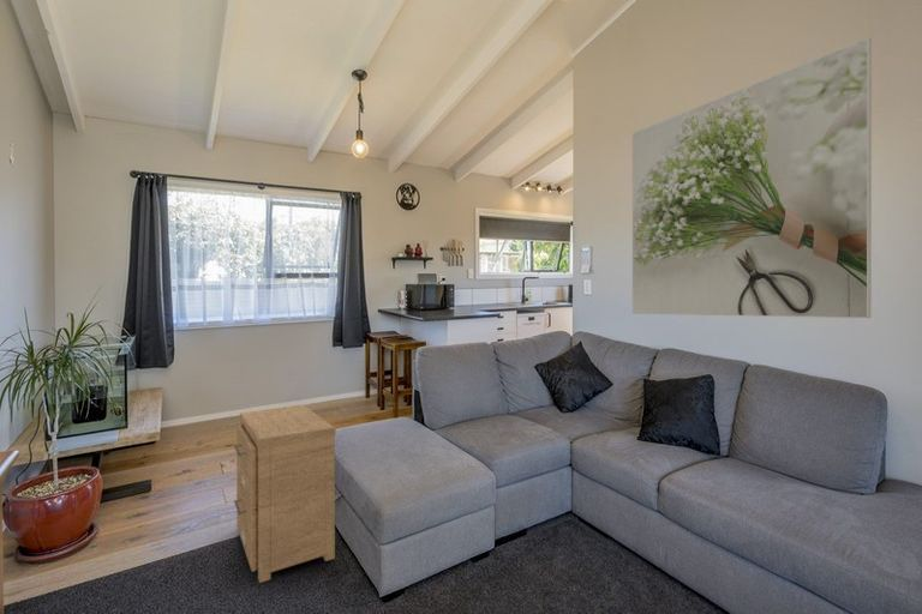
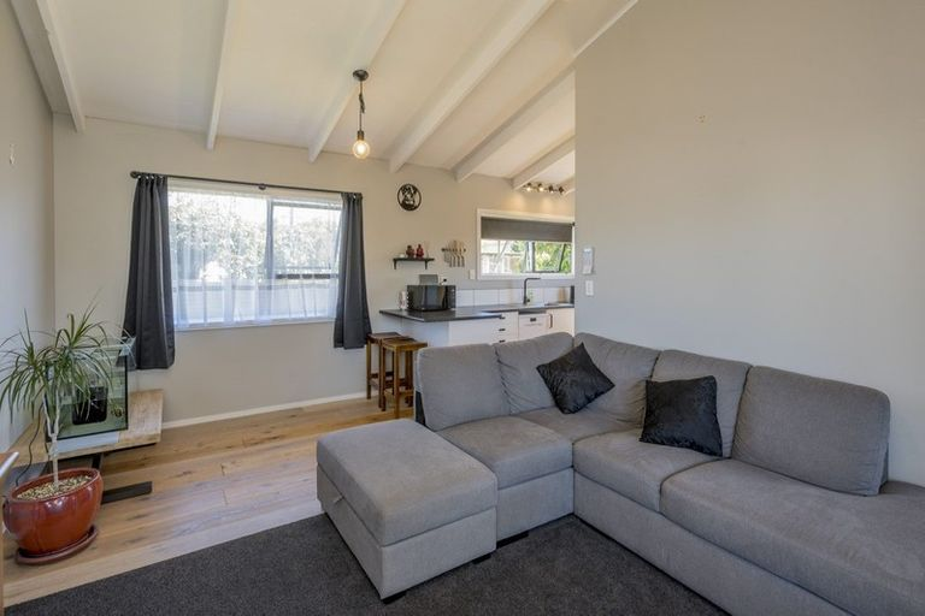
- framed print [631,36,873,319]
- side table [233,404,337,584]
